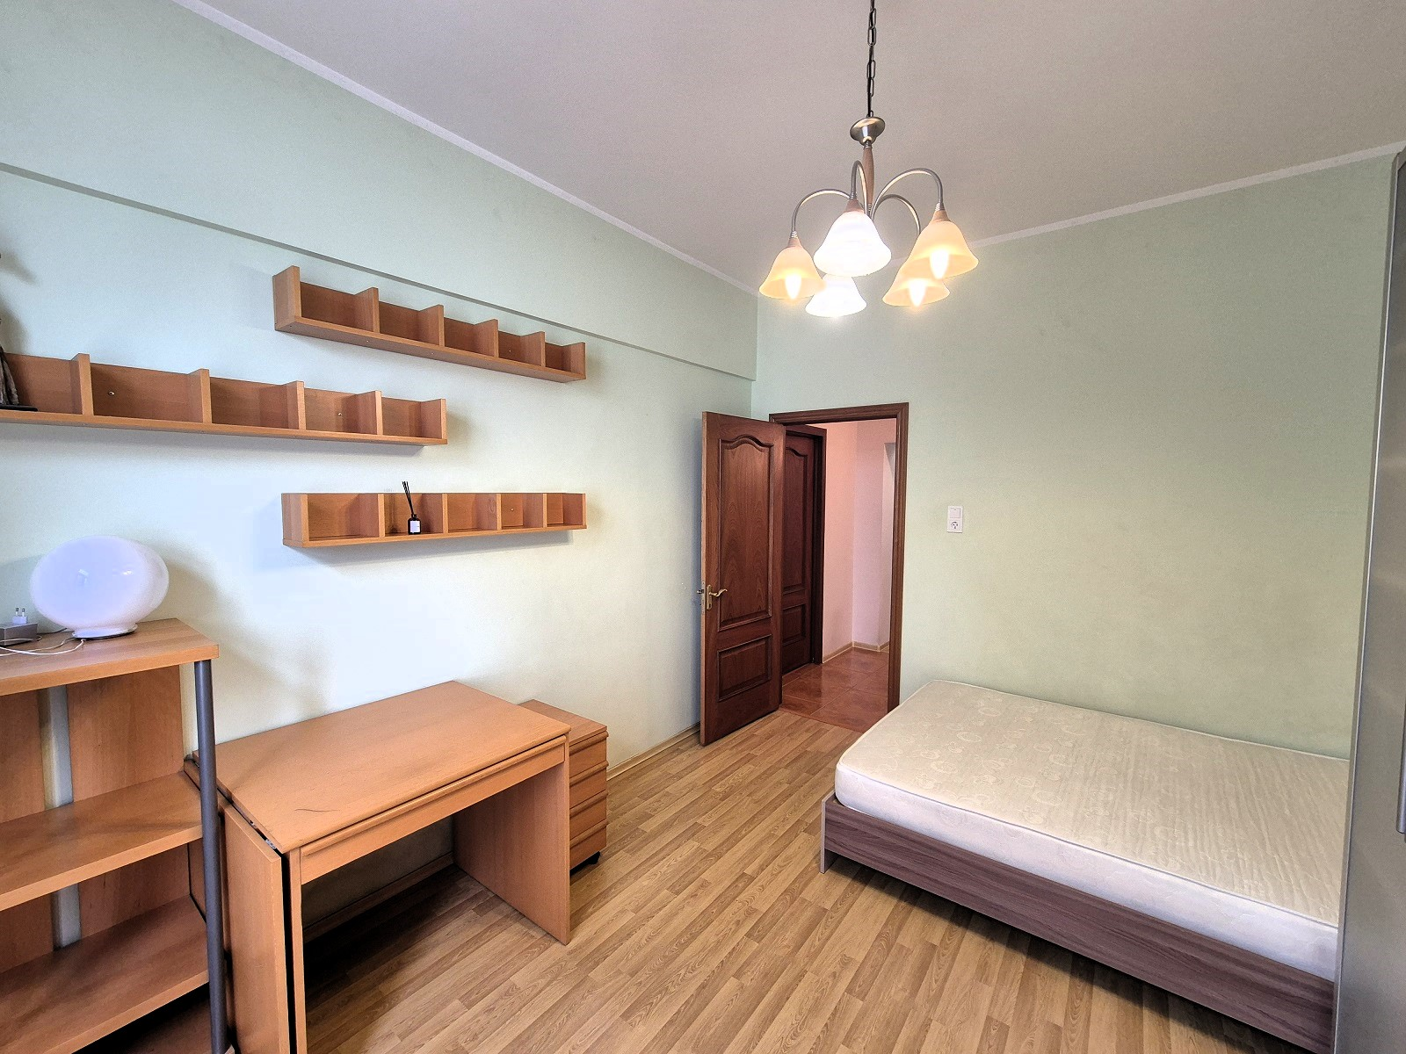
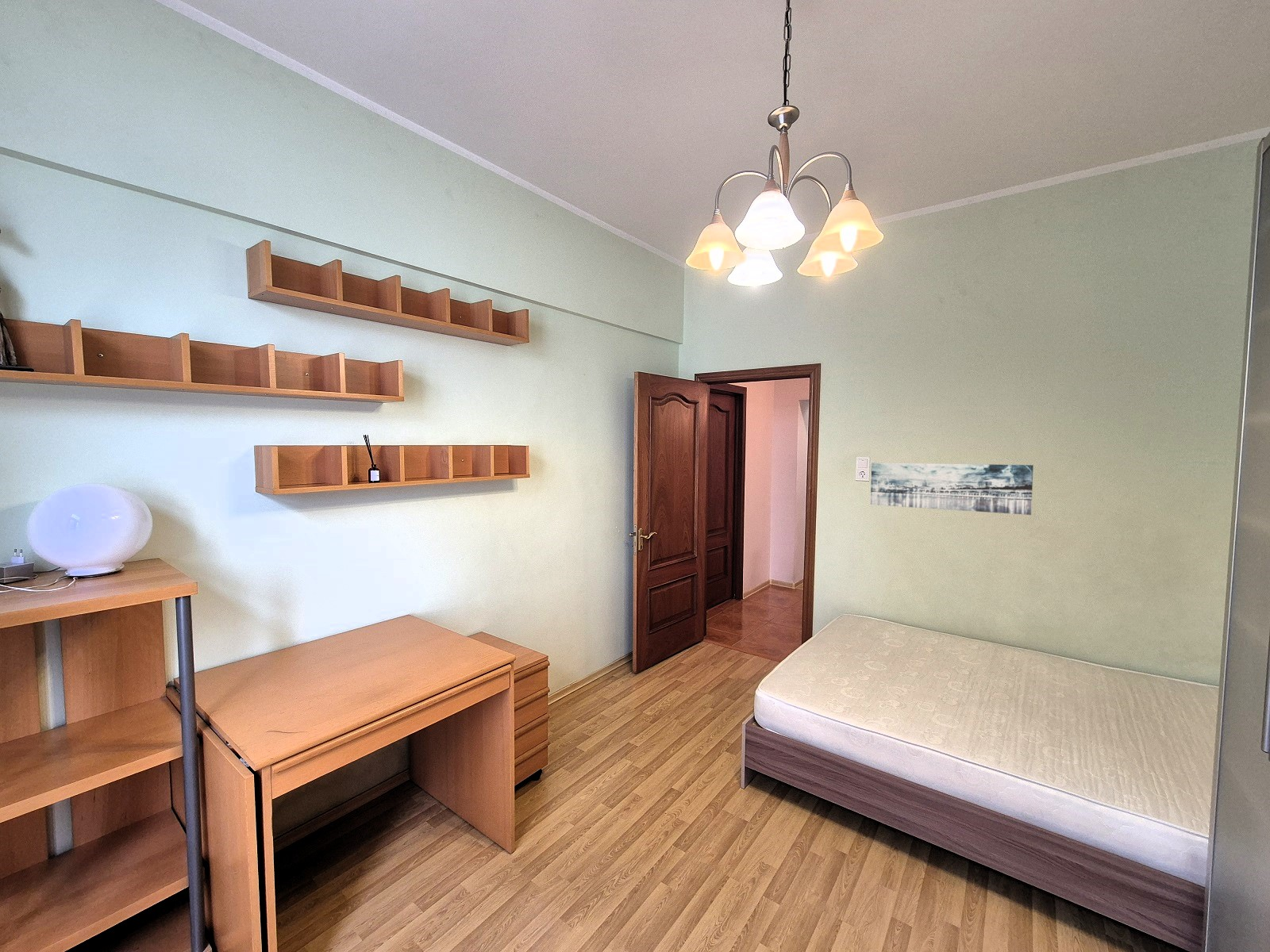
+ wall art [870,462,1034,516]
